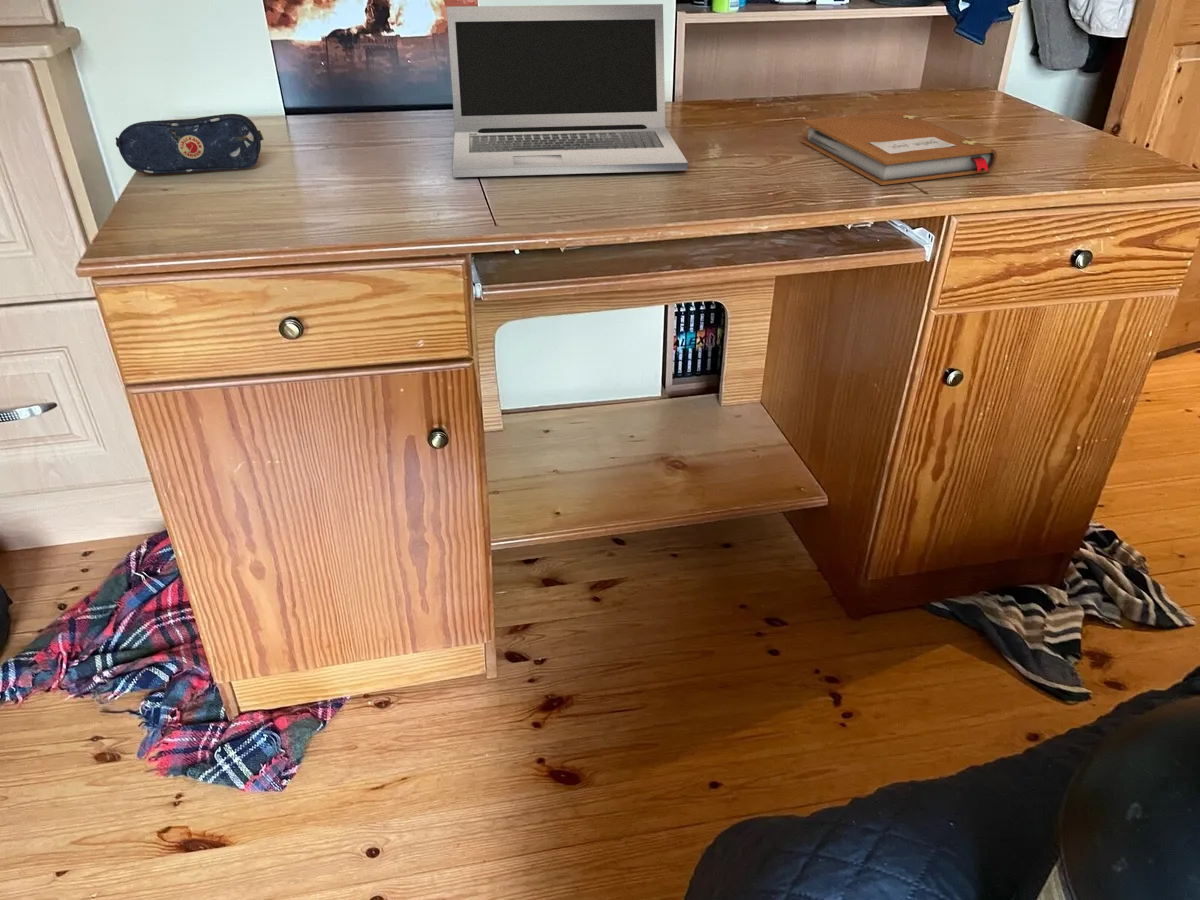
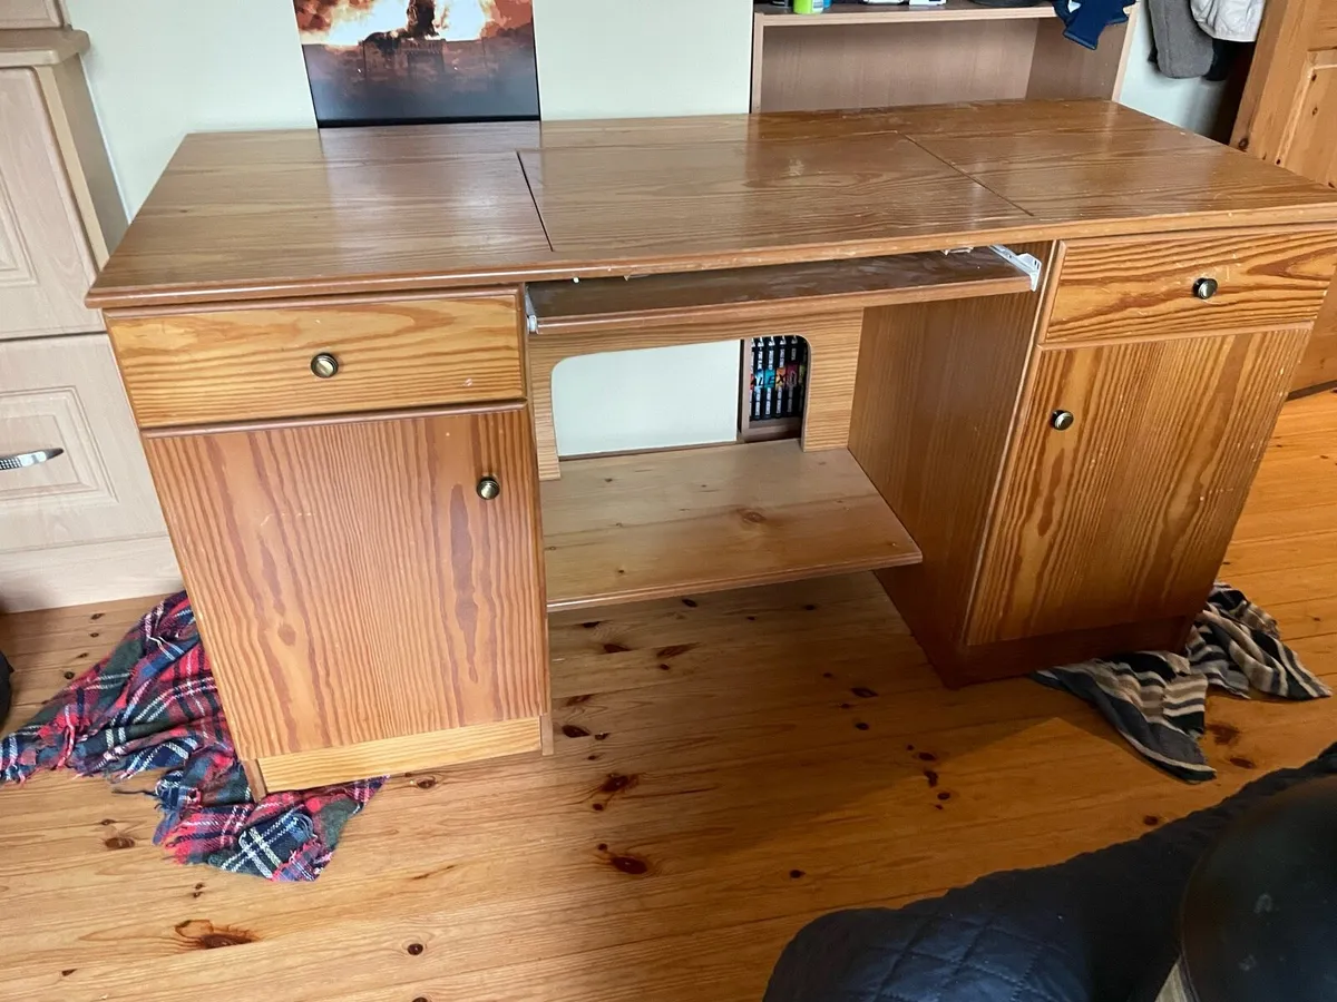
- notebook [800,110,998,186]
- pencil case [115,113,265,175]
- laptop [445,3,689,178]
